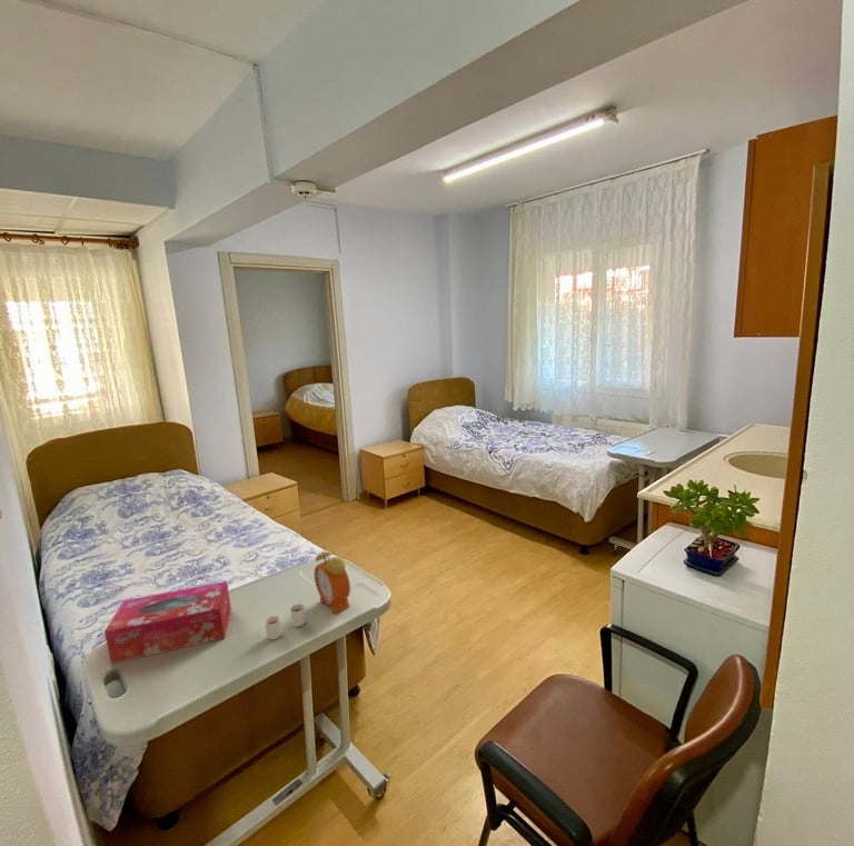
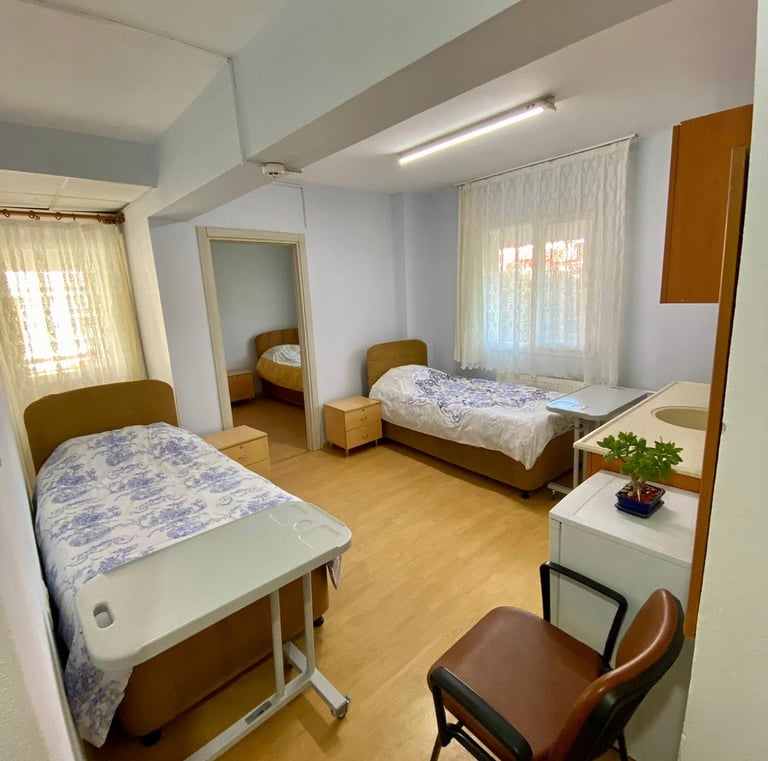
- drinking glass [265,603,307,640]
- alarm clock [314,543,351,615]
- tissue box [103,580,232,665]
